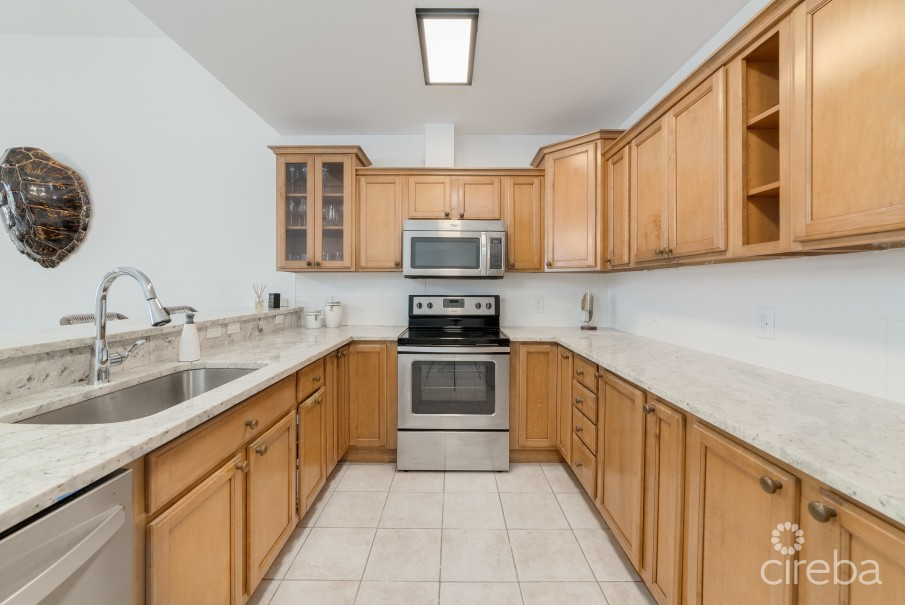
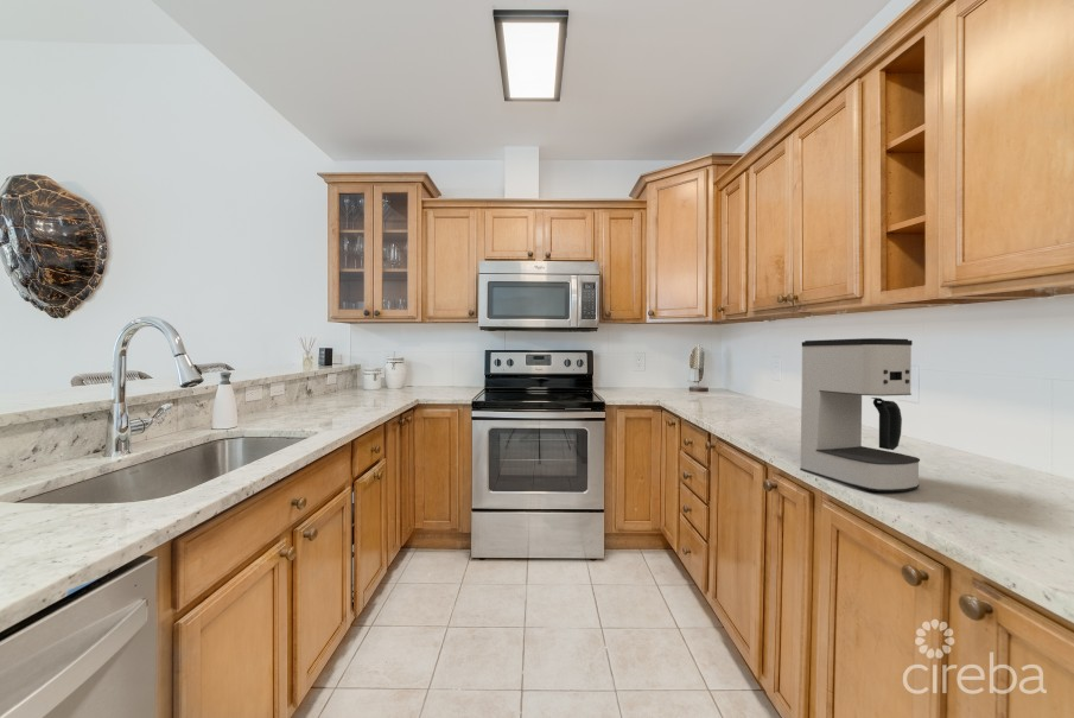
+ coffee maker [799,337,921,493]
